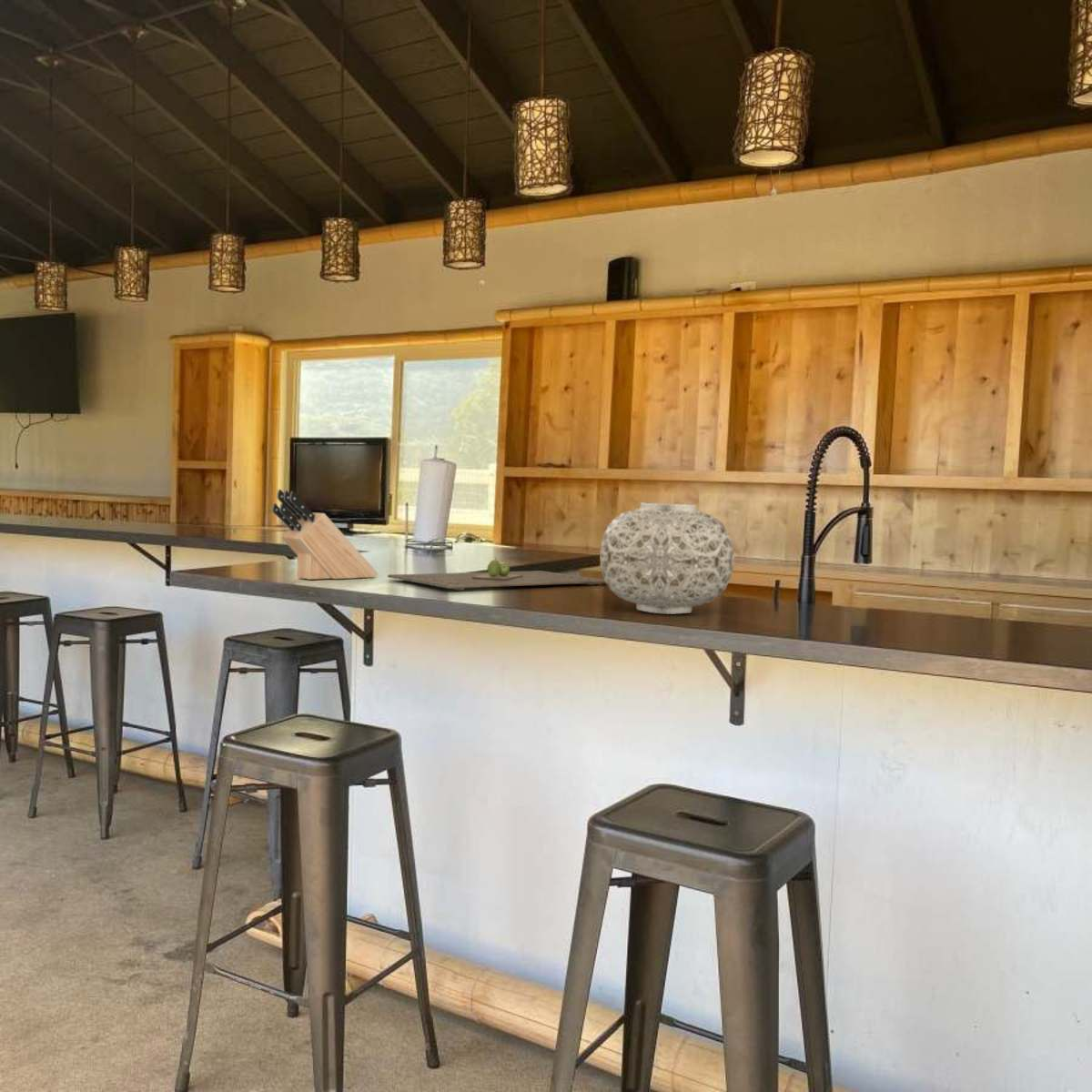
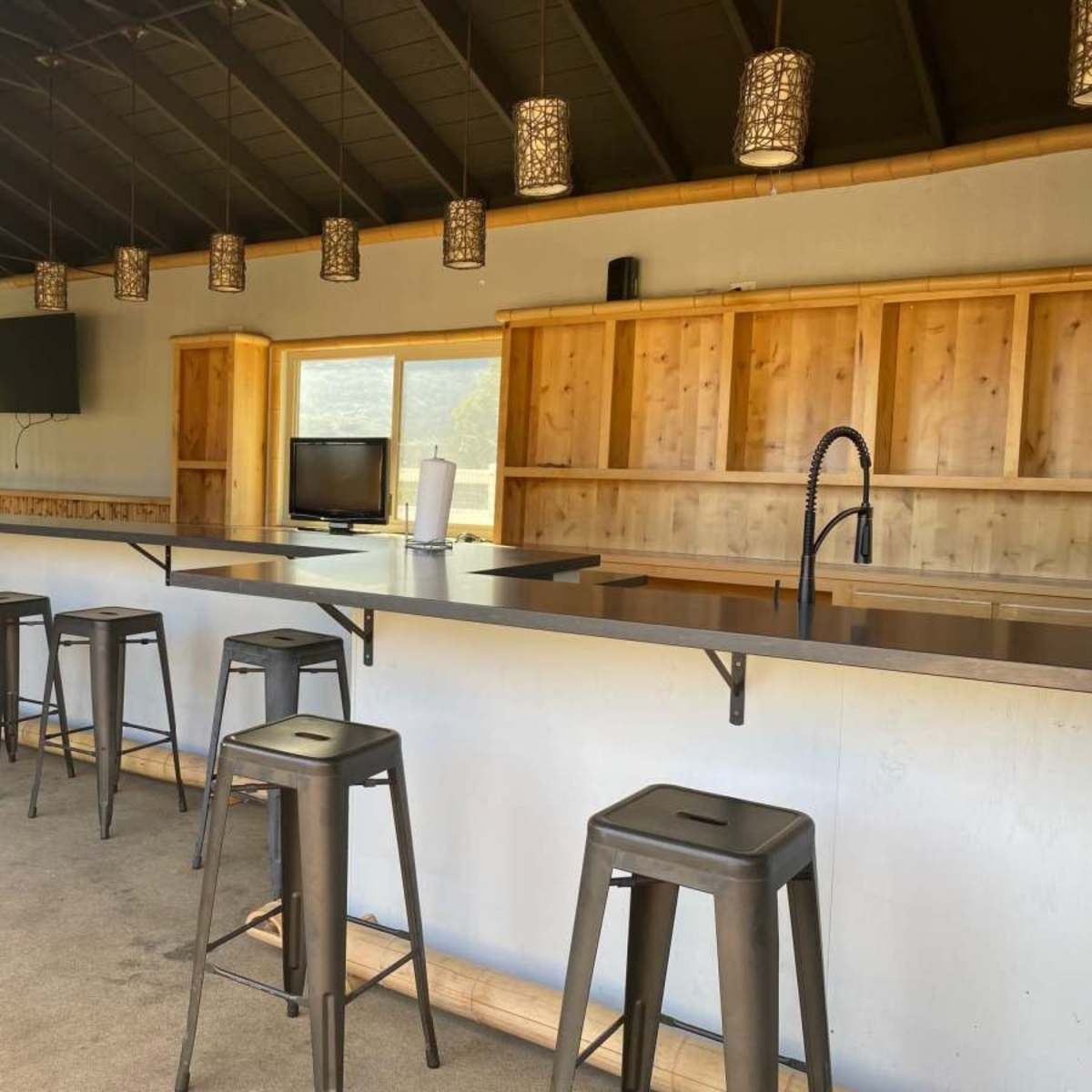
- knife block [271,489,379,581]
- vase [599,501,735,615]
- cutting board [387,556,606,591]
